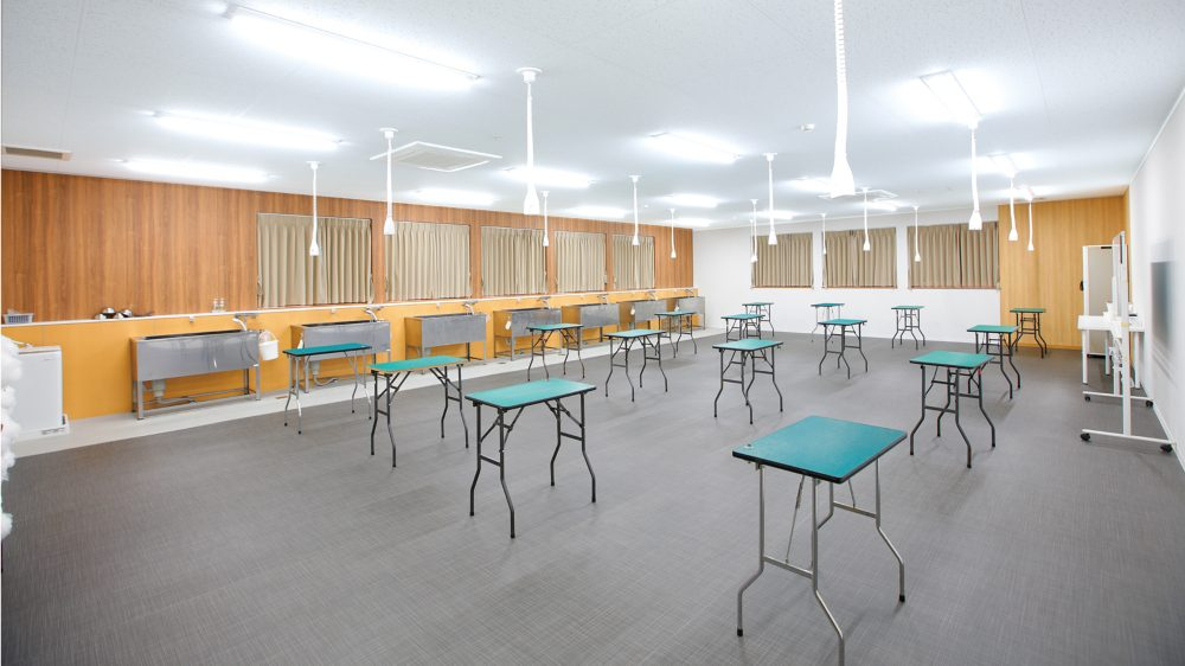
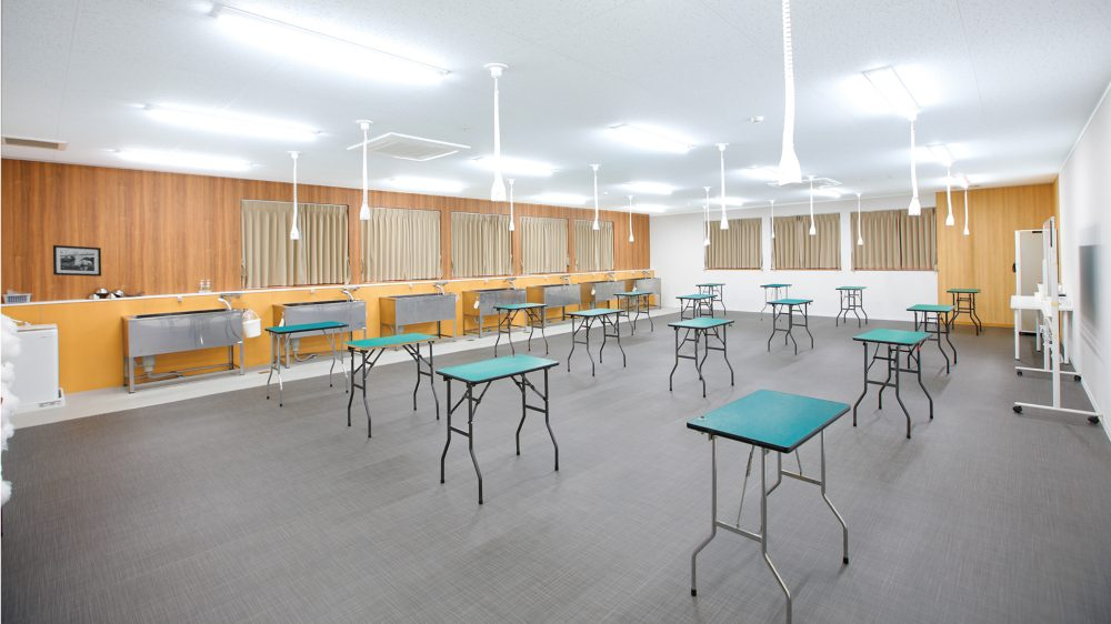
+ picture frame [52,244,102,278]
